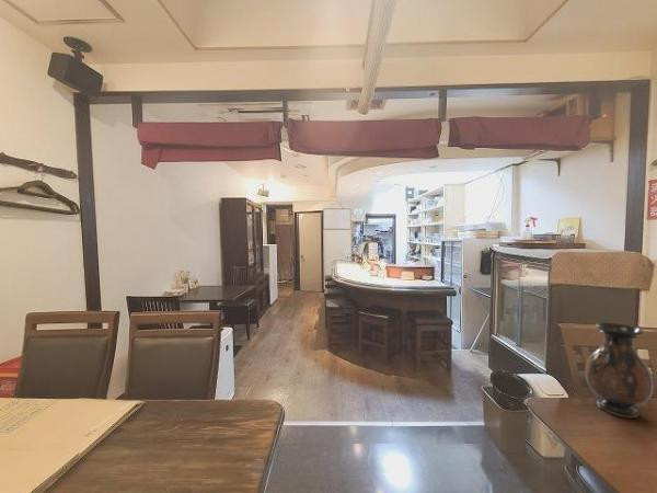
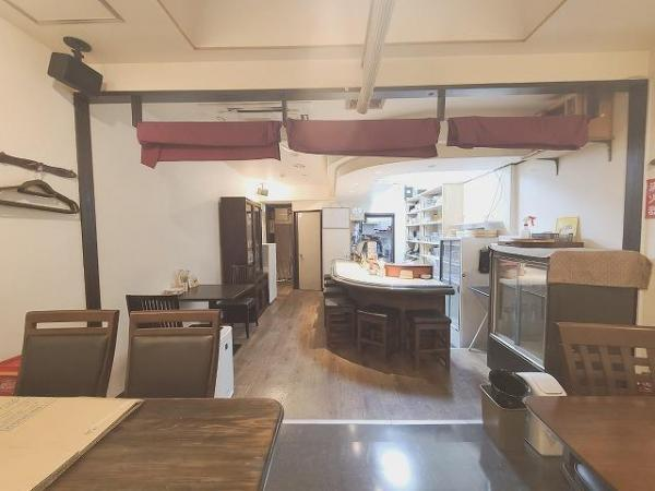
- vase [585,321,654,419]
